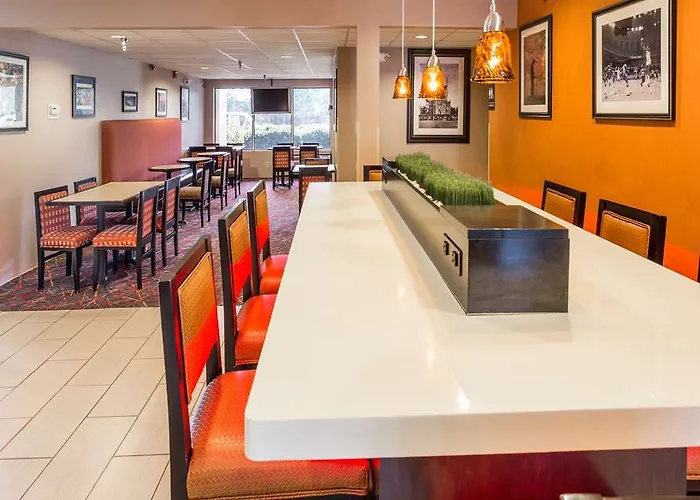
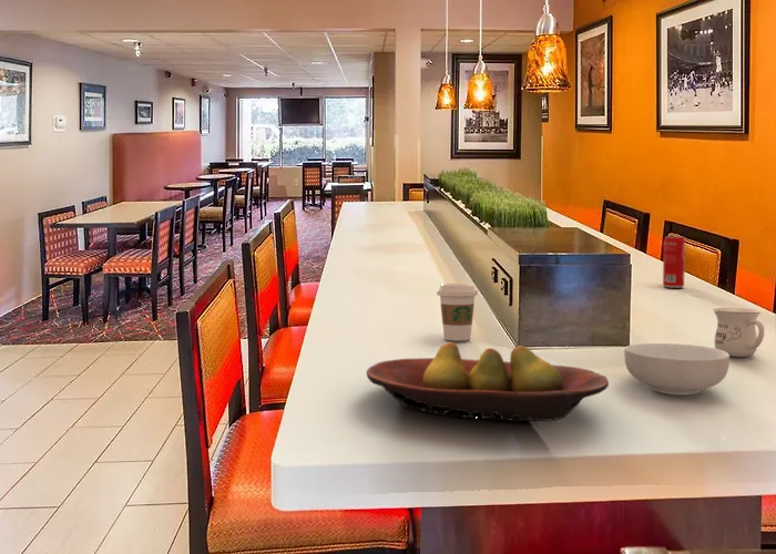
+ coffee cup [436,283,479,341]
+ beverage can [662,235,686,288]
+ fruit bowl [366,340,610,422]
+ mug [712,307,766,358]
+ cereal bowl [623,342,731,396]
